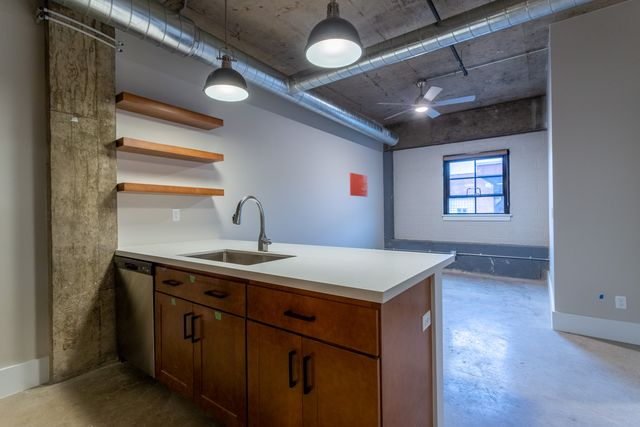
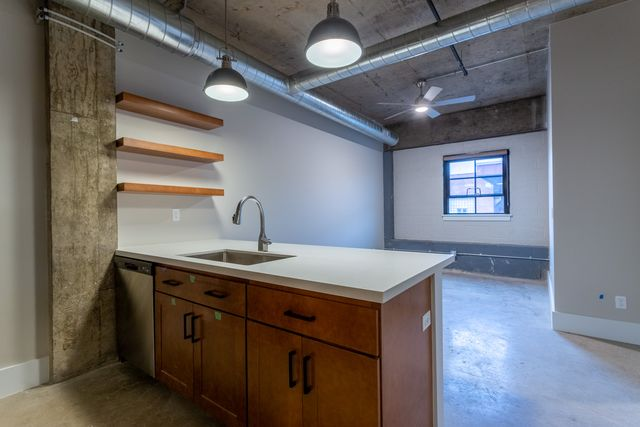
- wall art [349,172,369,198]
